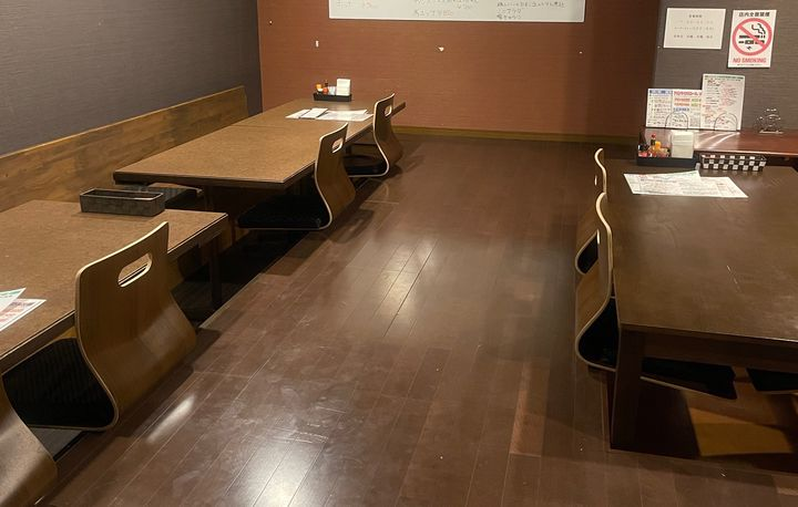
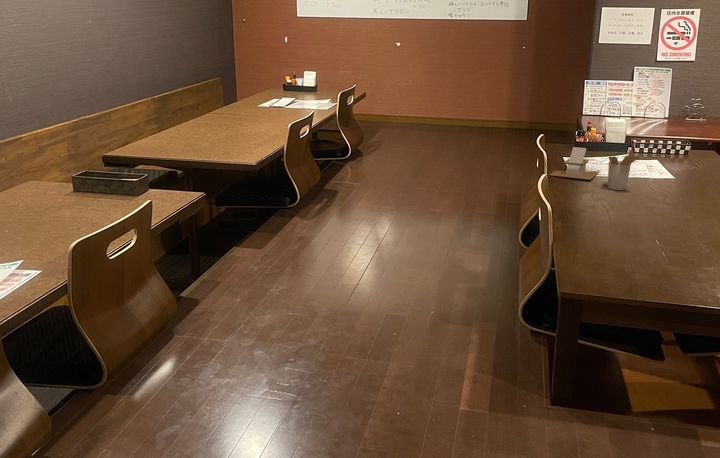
+ utensil holder [607,149,641,191]
+ napkin holder [549,146,600,181]
